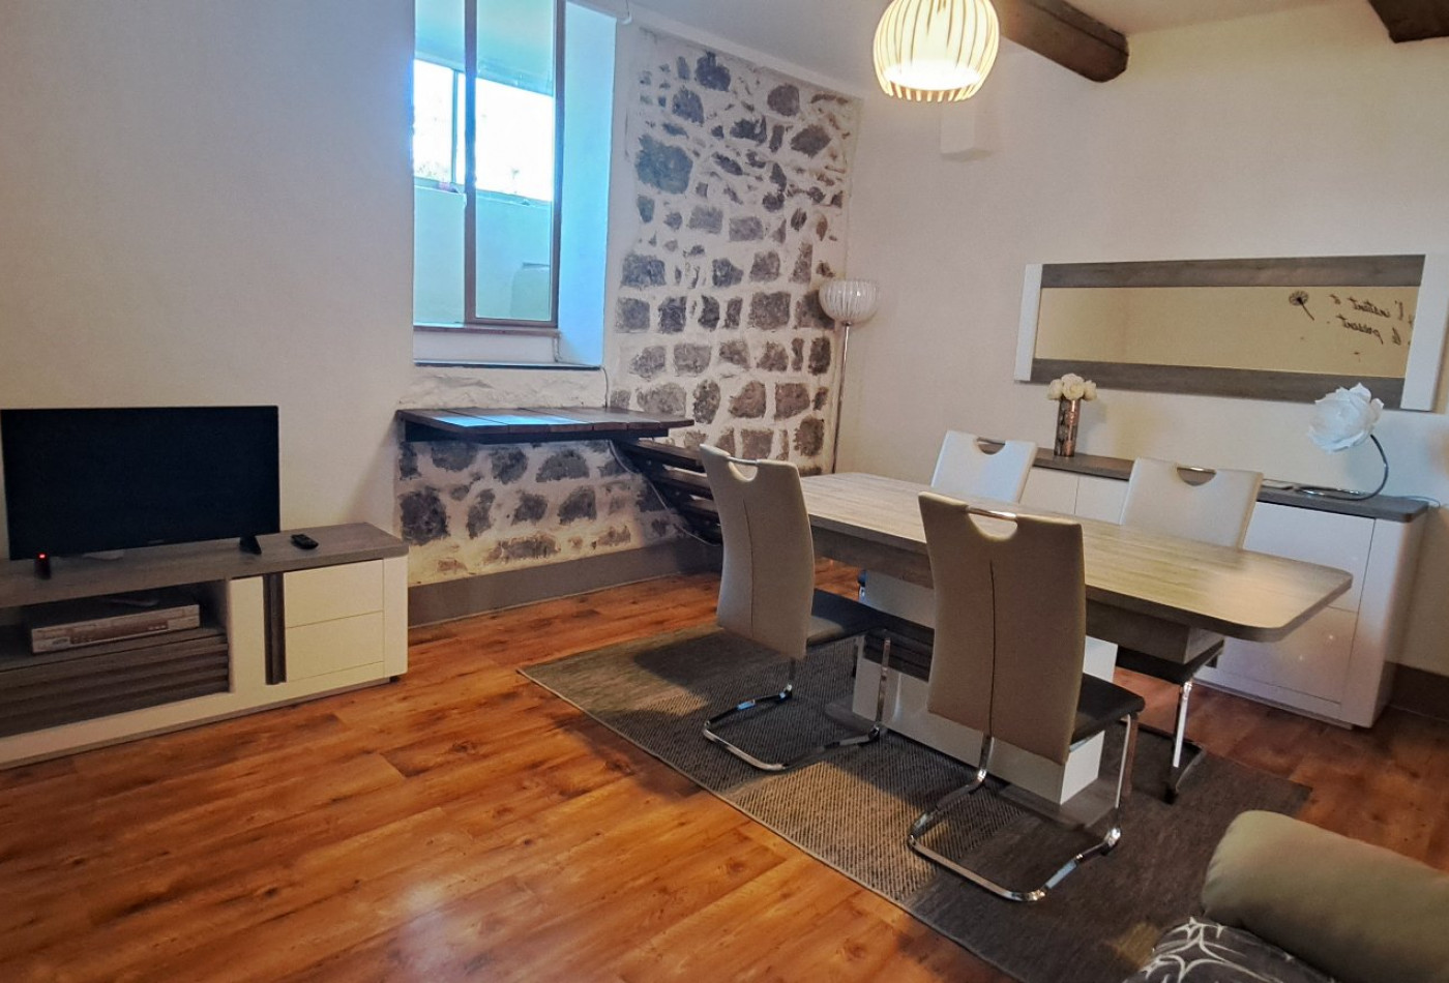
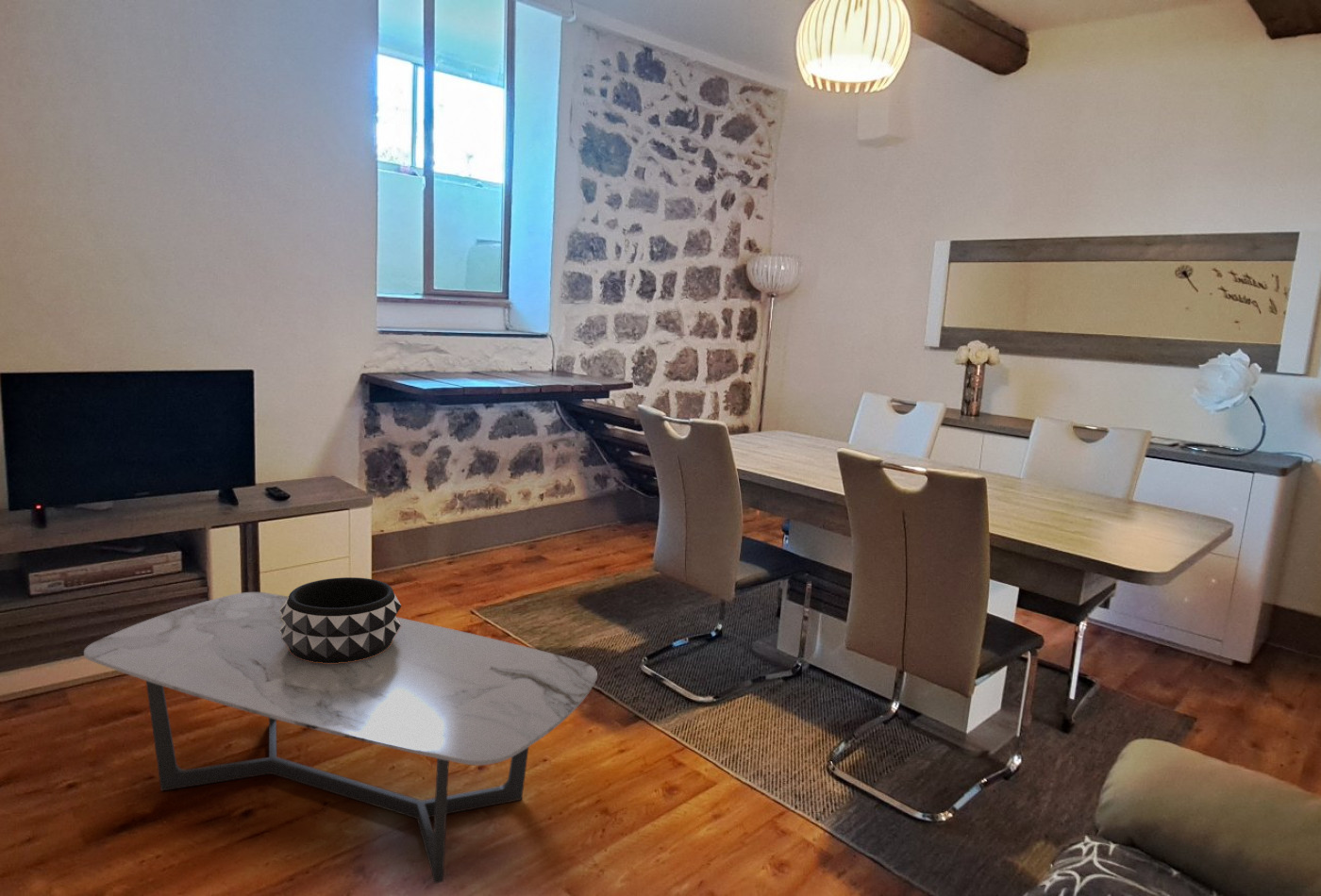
+ decorative bowl [280,576,402,663]
+ coffee table [83,591,598,885]
